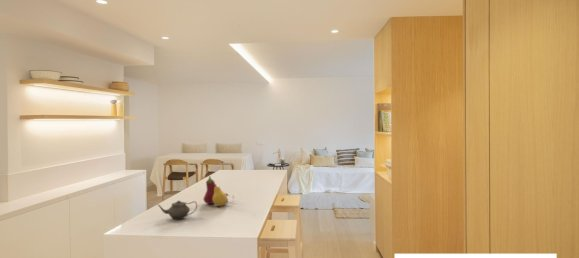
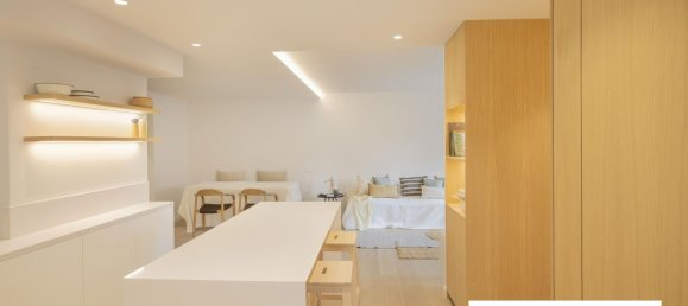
- fruit [202,175,235,207]
- teapot [157,200,198,221]
